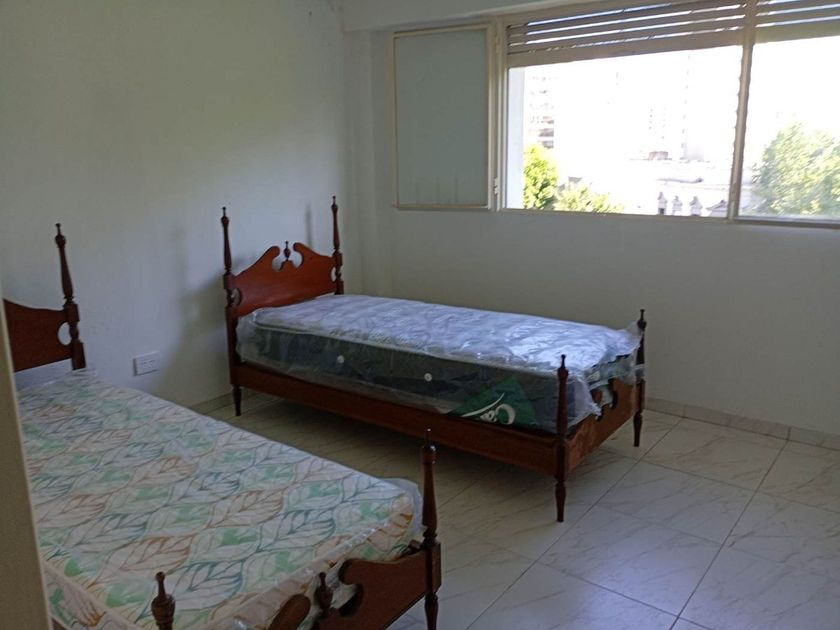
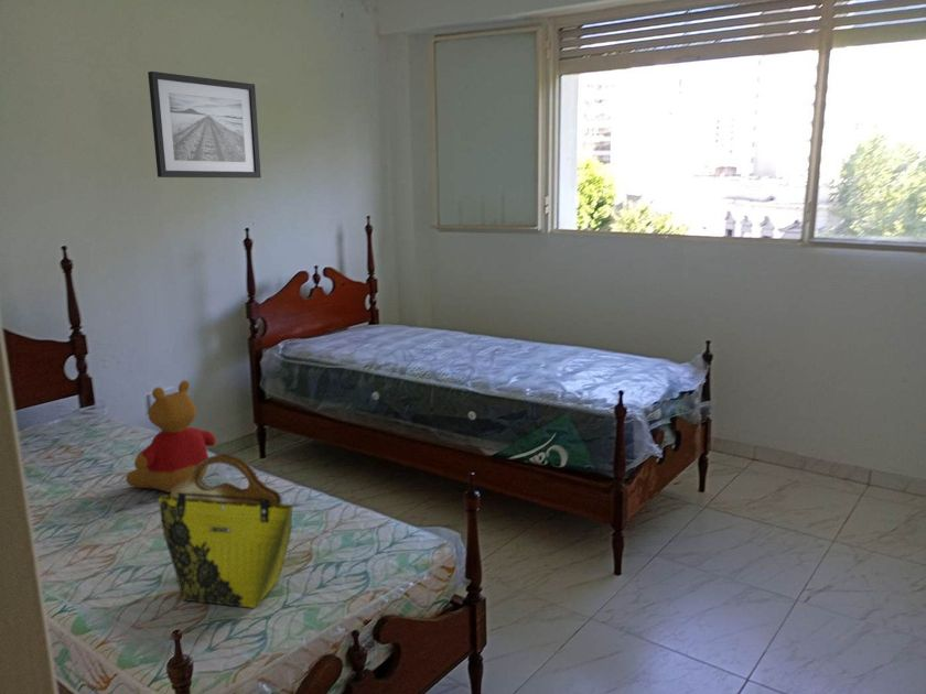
+ stuffed bear [125,379,217,494]
+ tote bag [158,453,293,609]
+ wall art [147,71,262,178]
